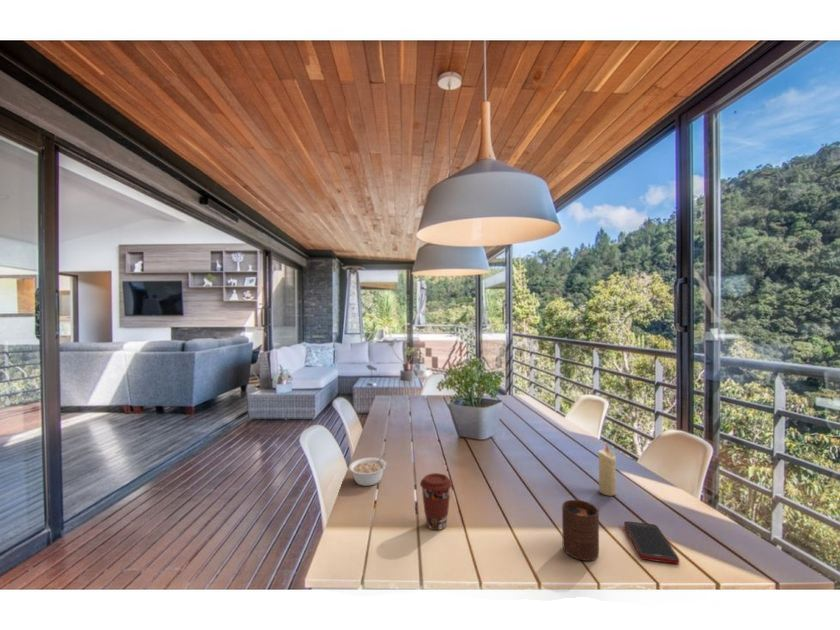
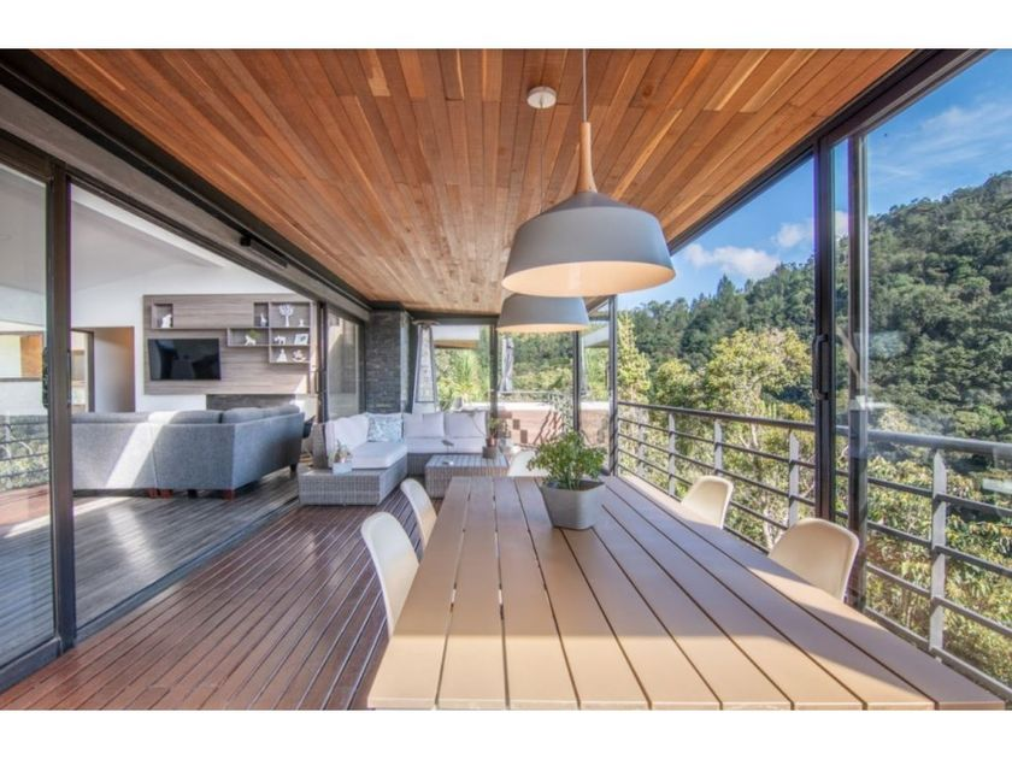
- cup [561,498,600,562]
- legume [348,452,388,487]
- candle [597,443,617,497]
- coffee cup [419,472,453,531]
- cell phone [623,520,680,565]
